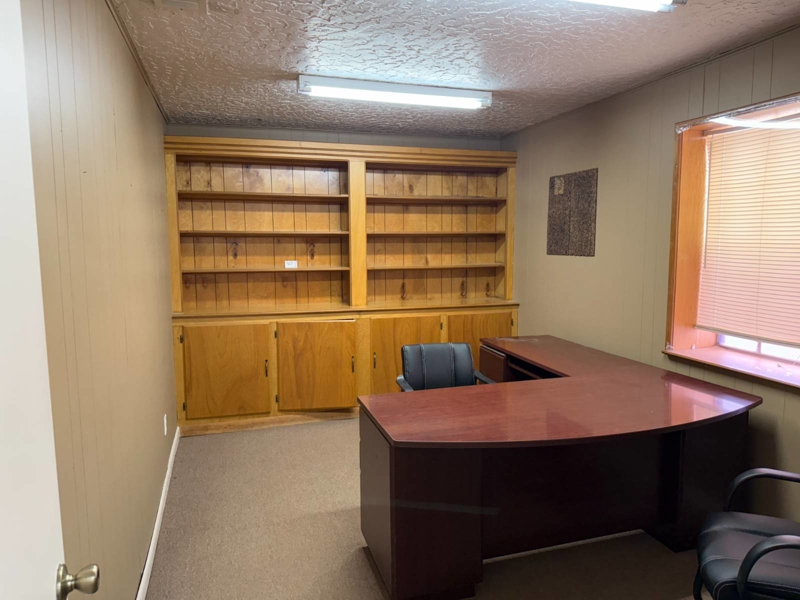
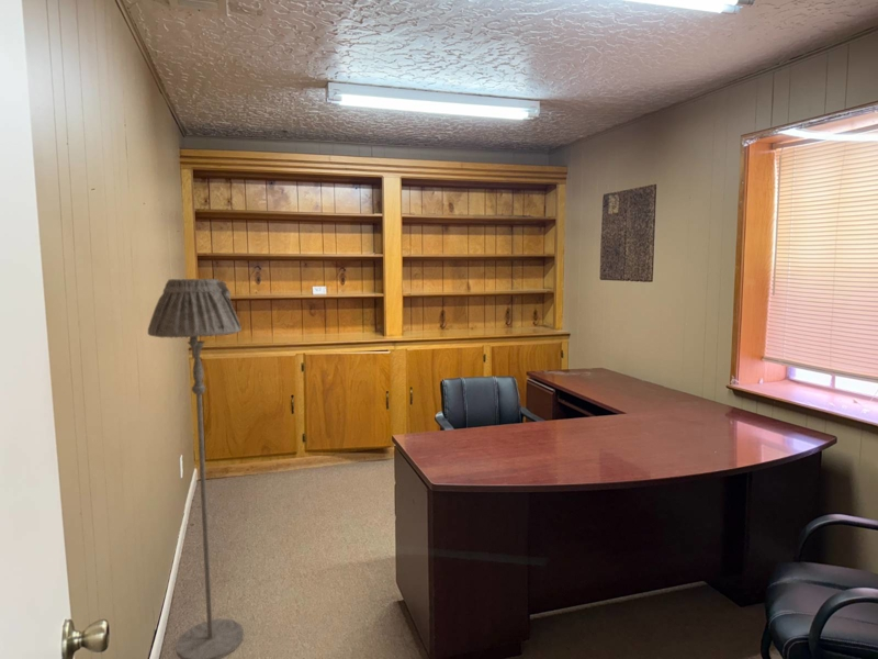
+ floor lamp [147,278,245,659]
